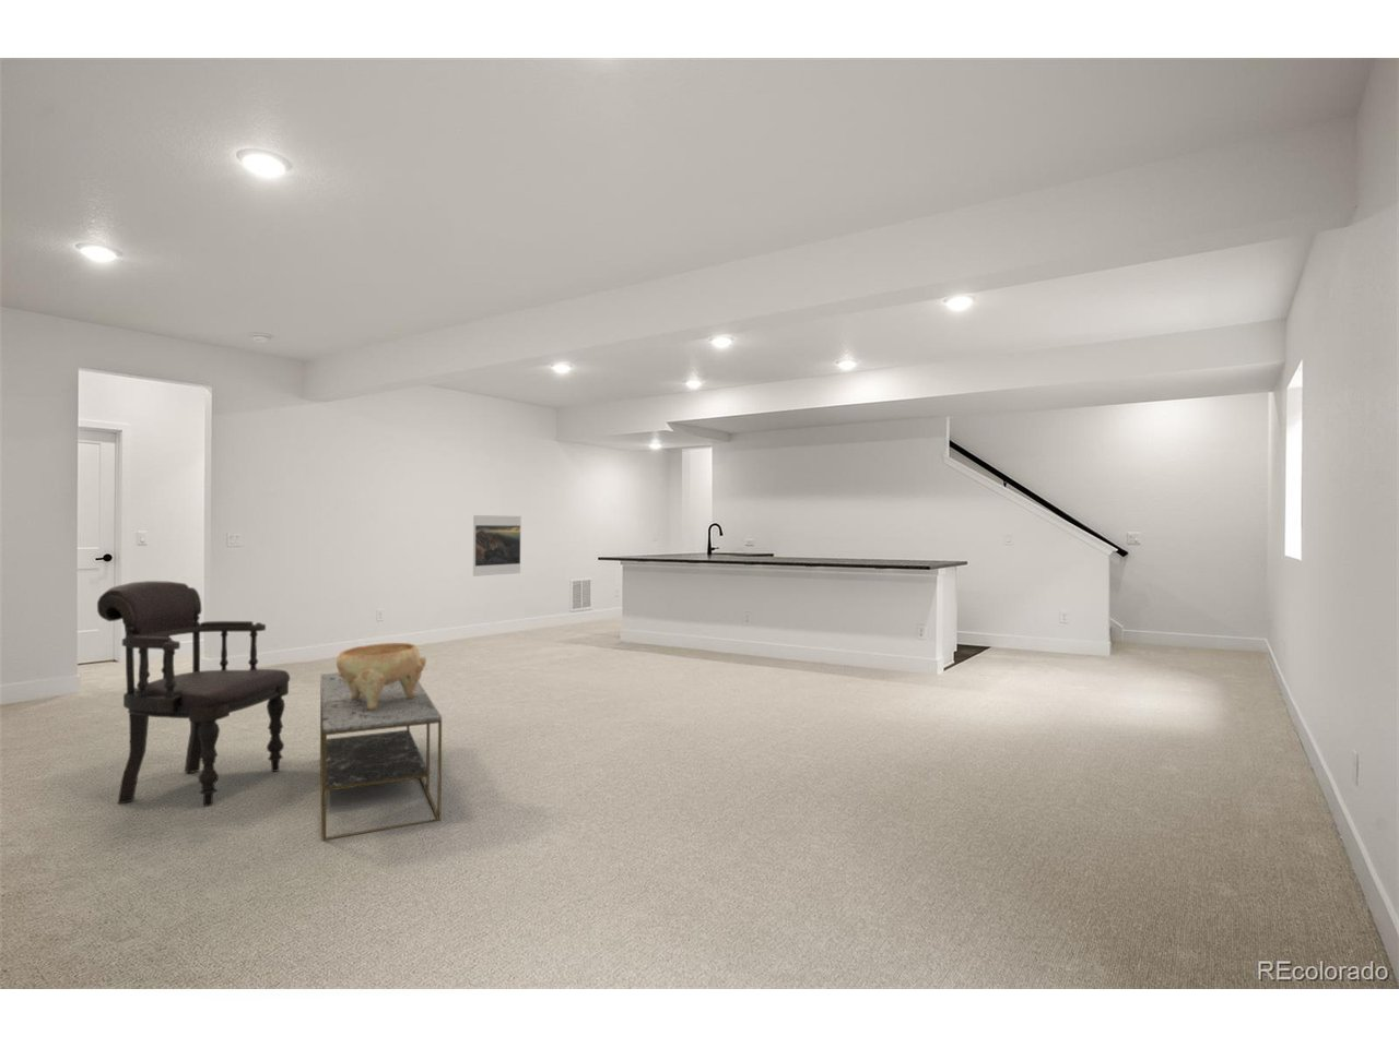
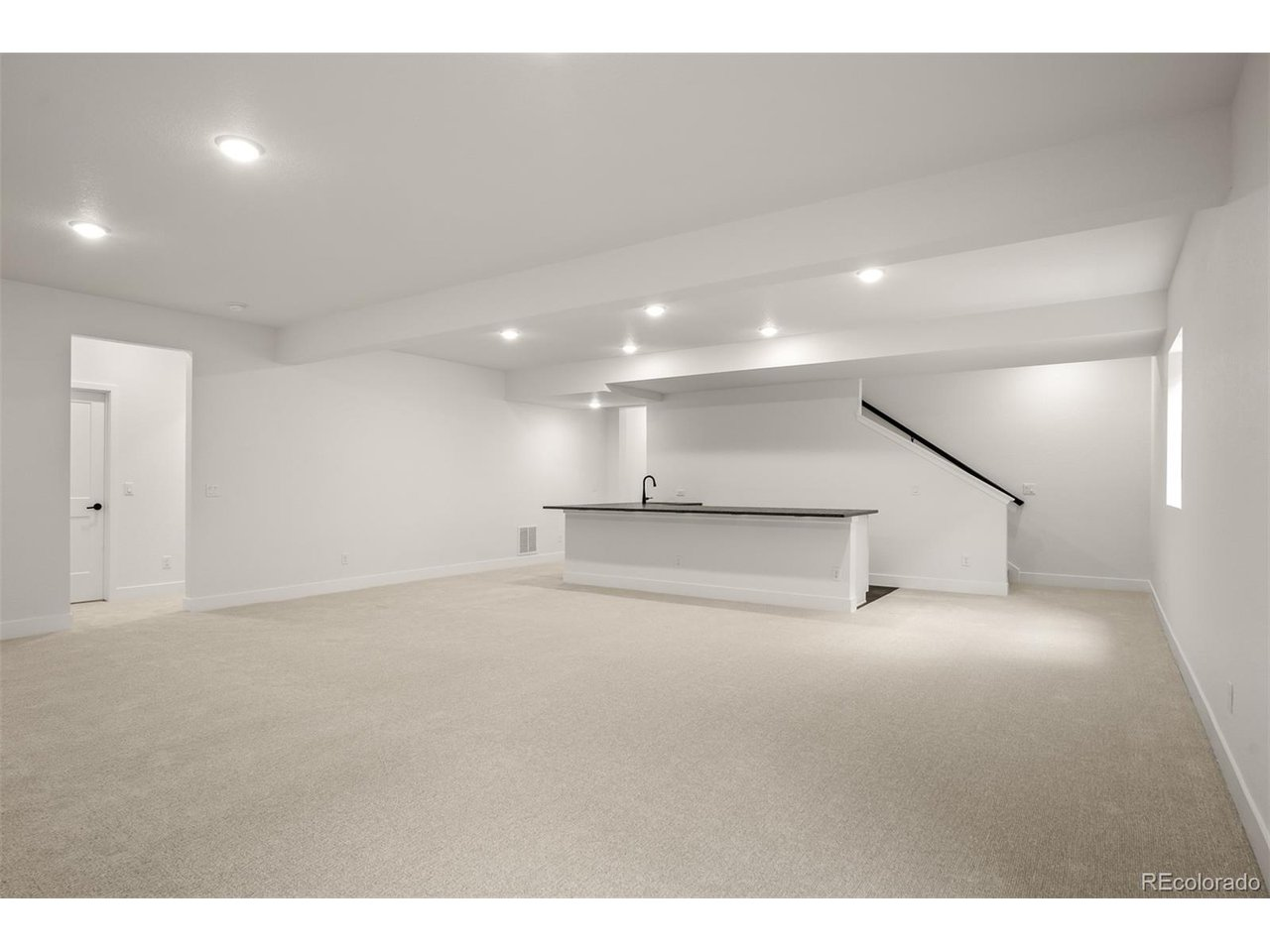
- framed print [473,514,522,578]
- armchair [96,580,291,808]
- decorative bowl [336,642,427,710]
- coffee table [319,673,443,842]
